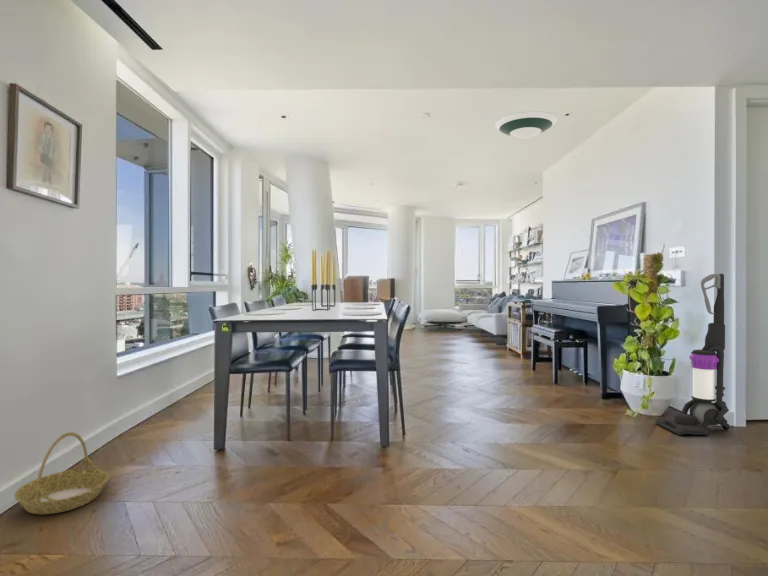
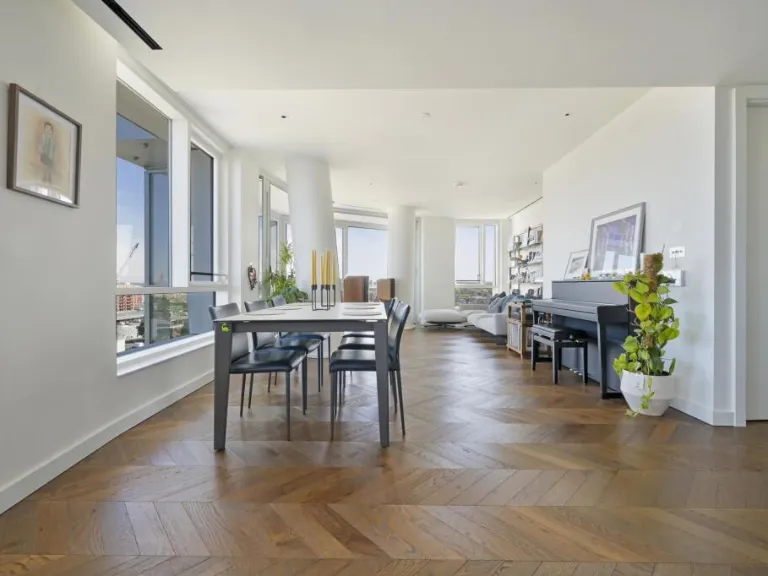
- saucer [494,110,558,140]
- vacuum cleaner [654,273,731,436]
- basket [13,431,110,515]
